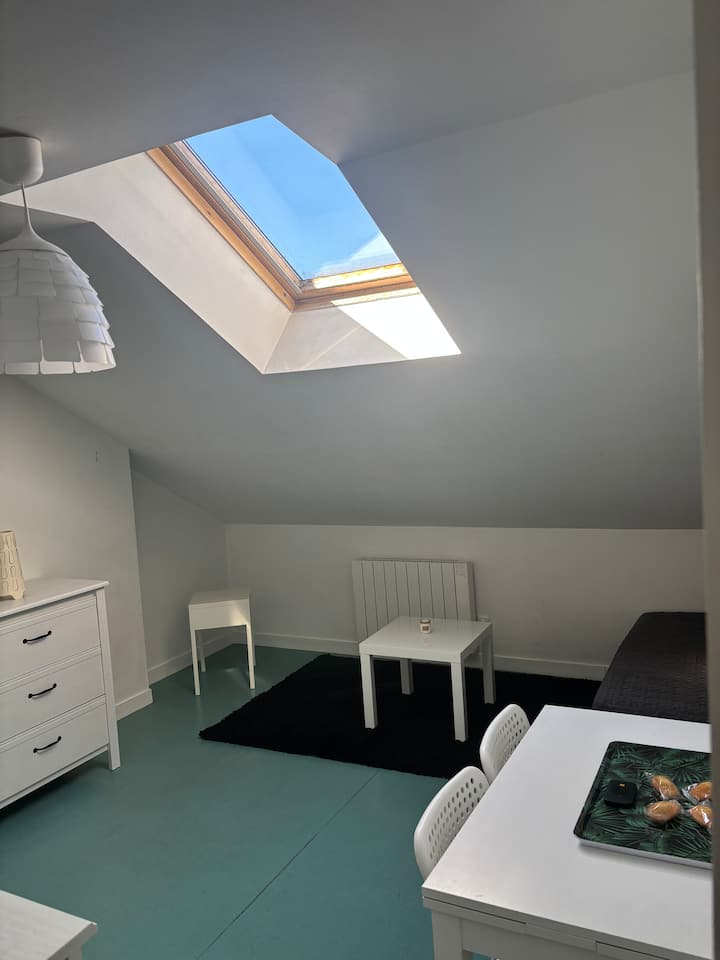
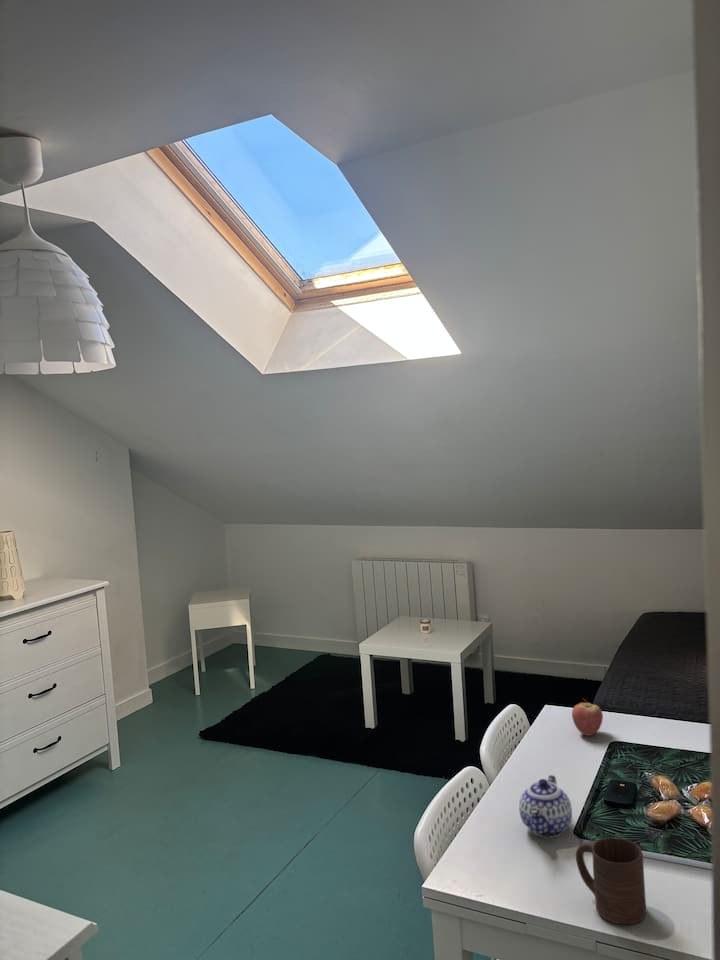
+ fruit [571,697,604,737]
+ teapot [518,774,573,838]
+ cup [575,837,647,925]
